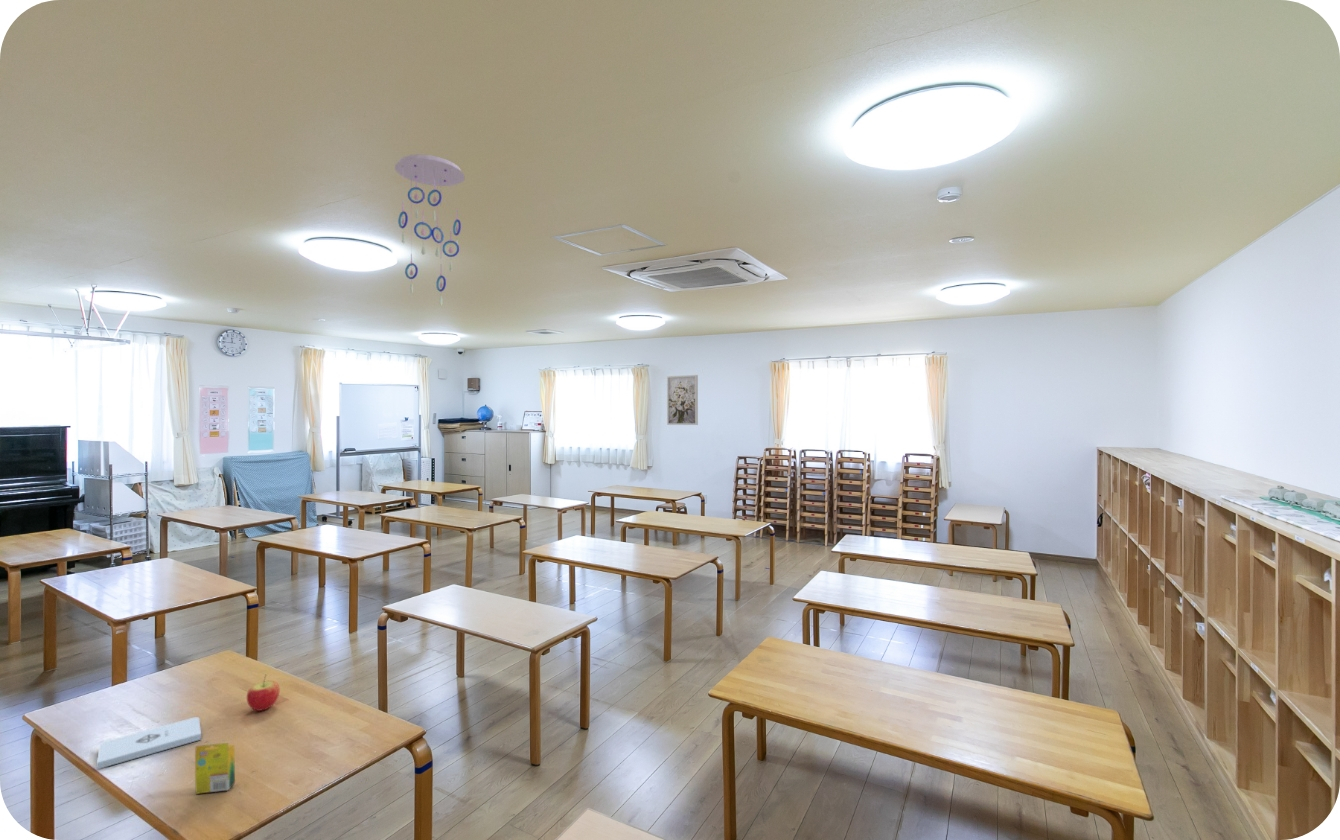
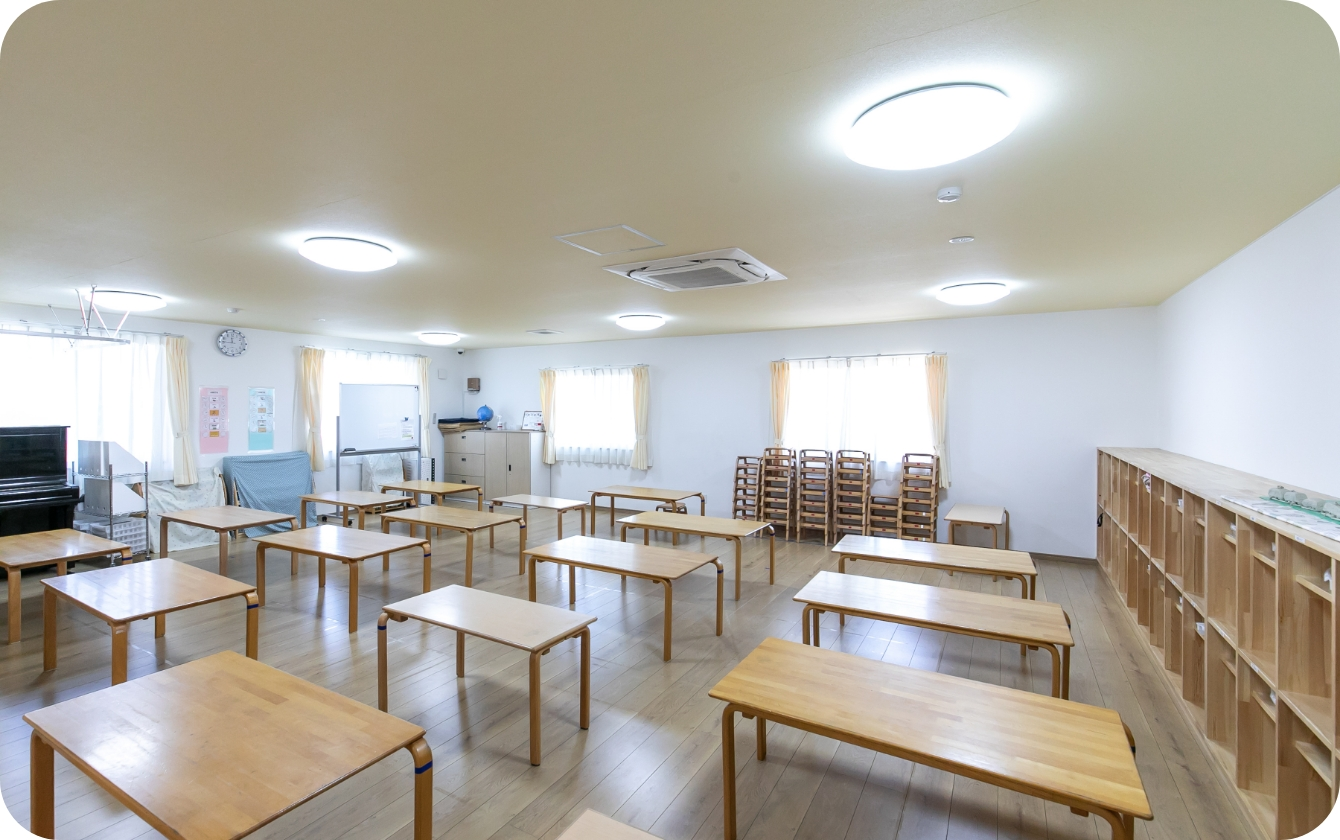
- ceiling mobile [394,153,466,307]
- apple [246,673,281,712]
- crayon box [194,742,236,795]
- notepad [96,716,202,770]
- wall art [666,374,699,426]
